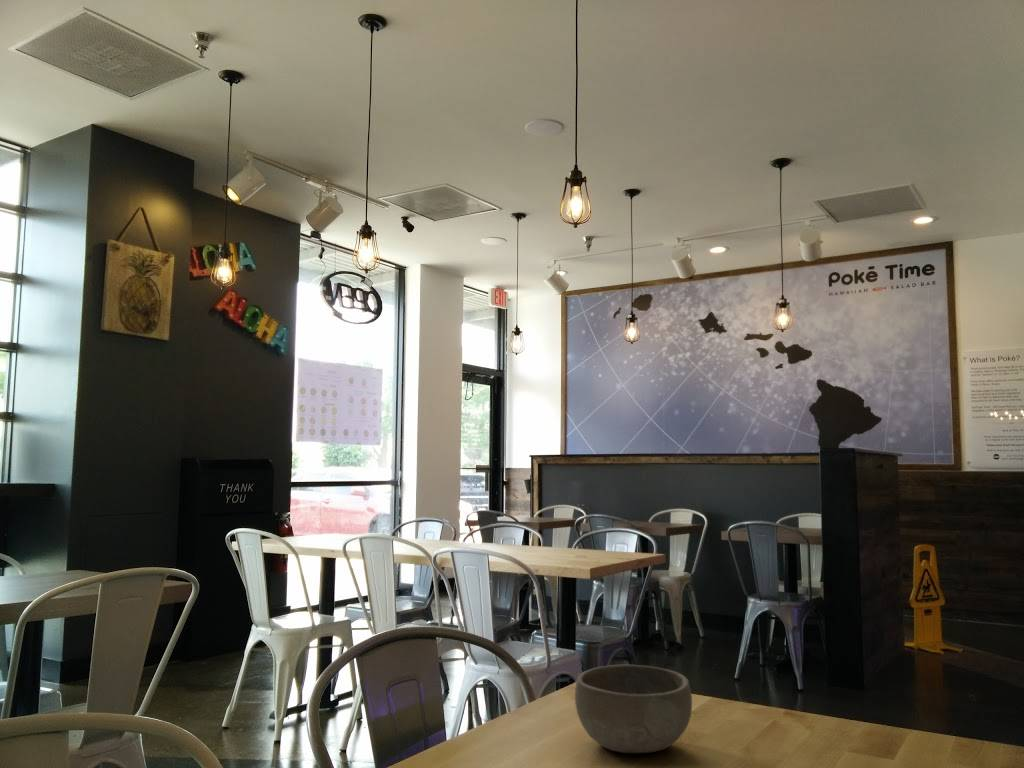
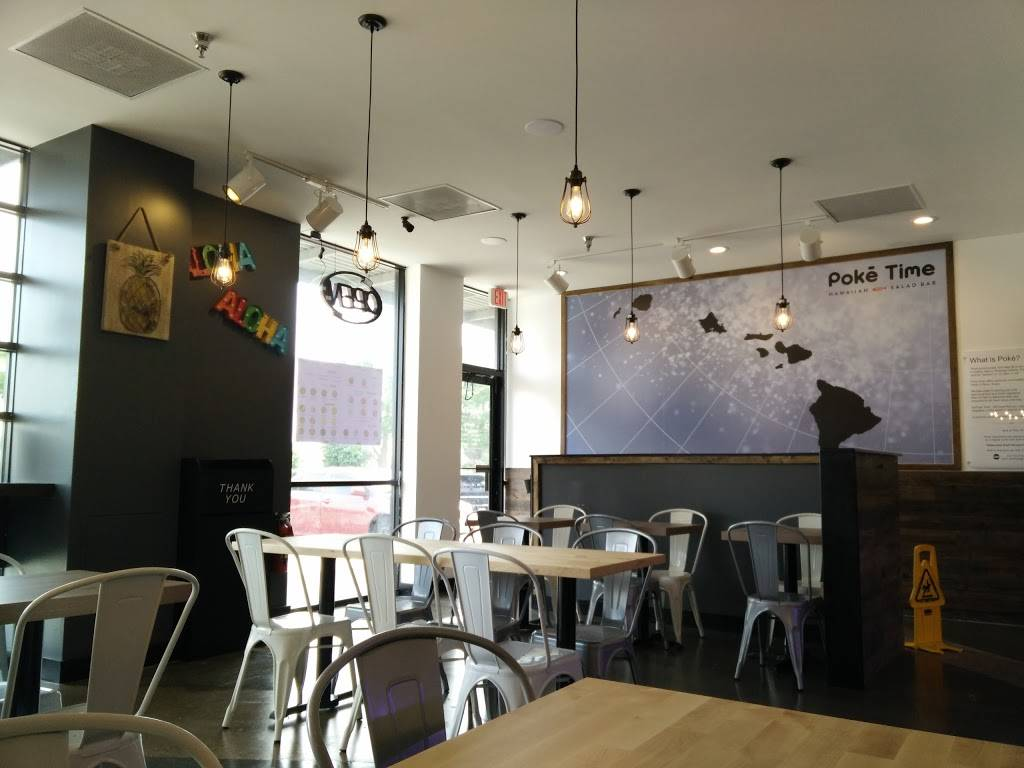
- bowl [574,664,693,754]
